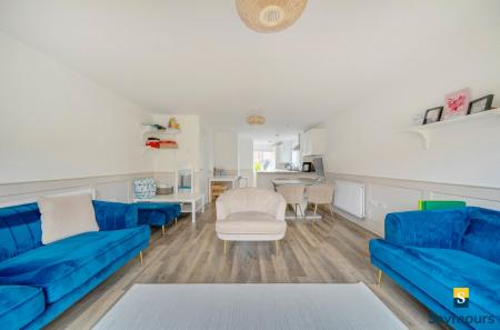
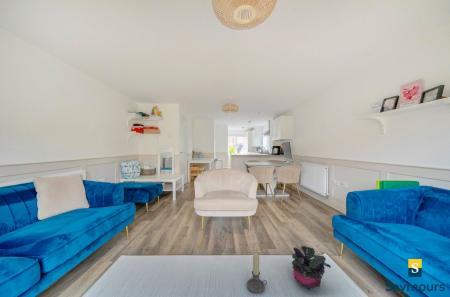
+ potted plant [291,245,332,291]
+ candle holder [246,252,268,294]
